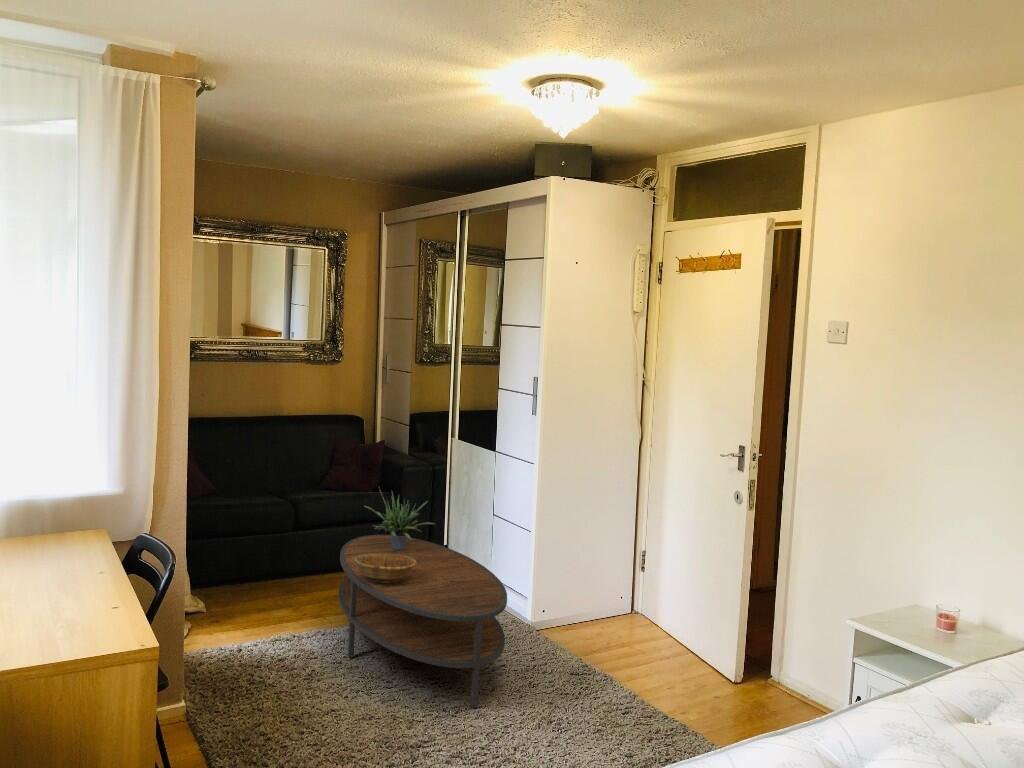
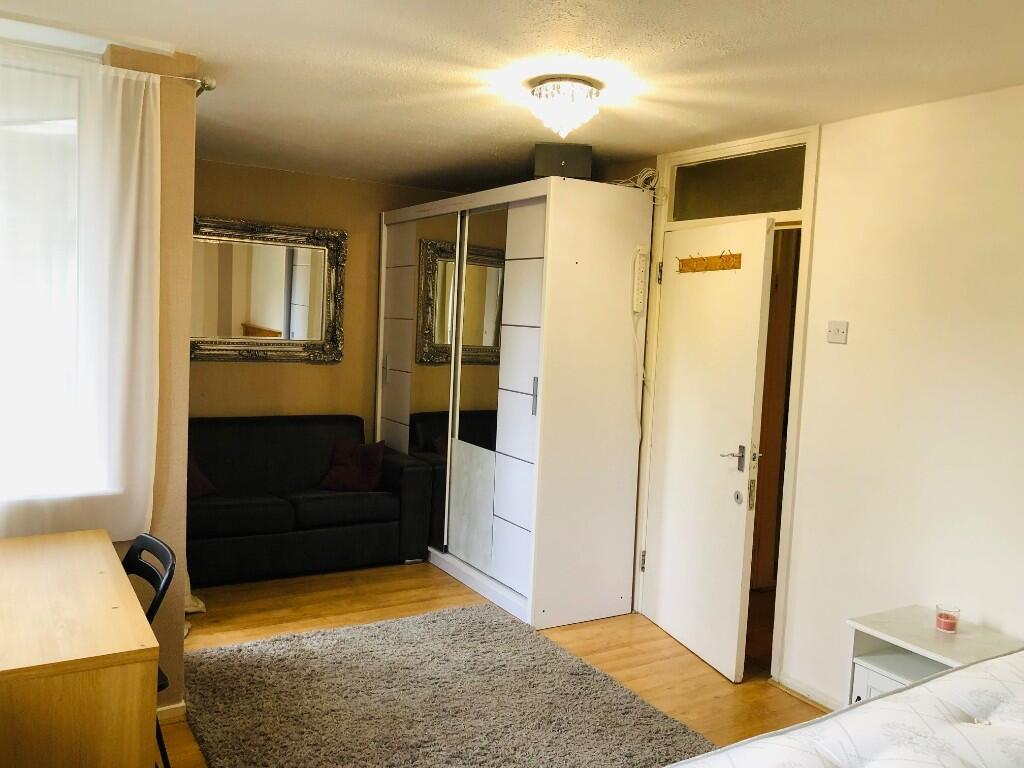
- decorative bowl [354,554,417,582]
- potted plant [363,487,436,550]
- coffee table [337,534,508,709]
